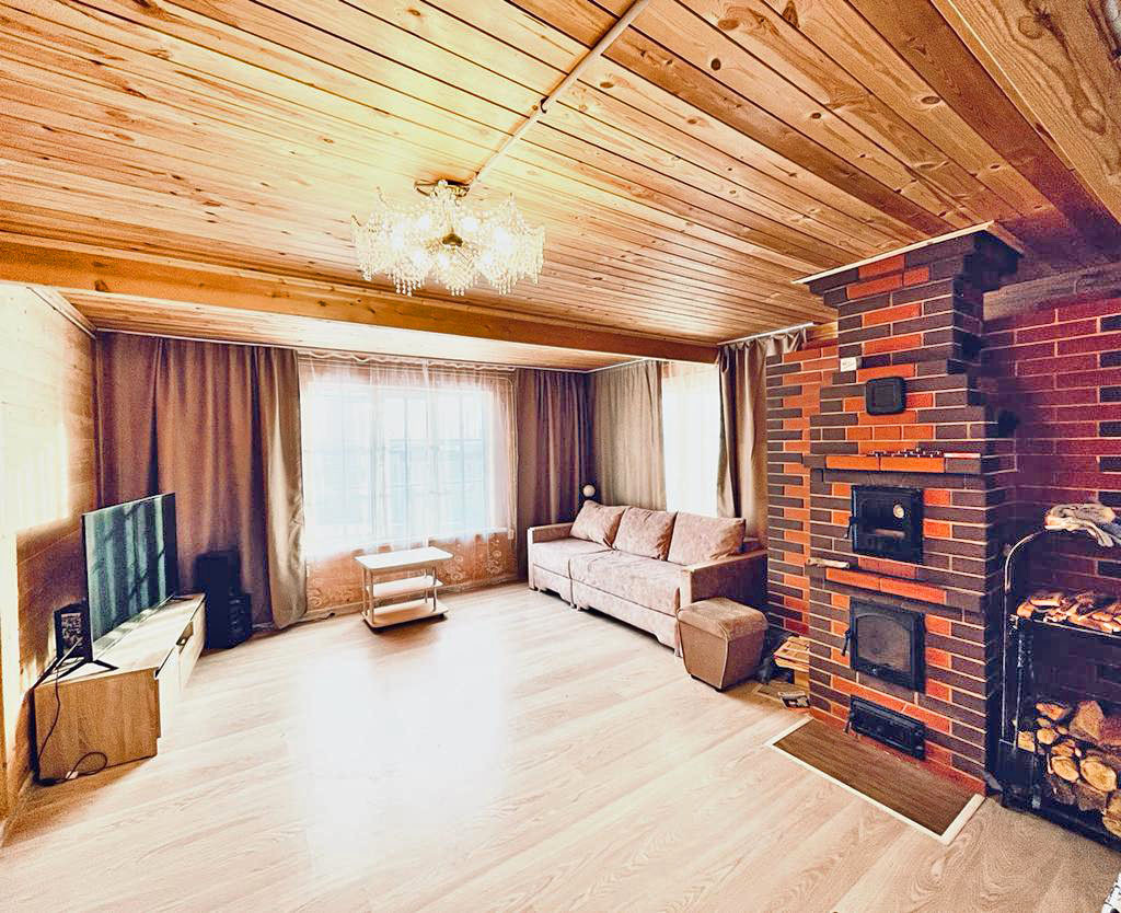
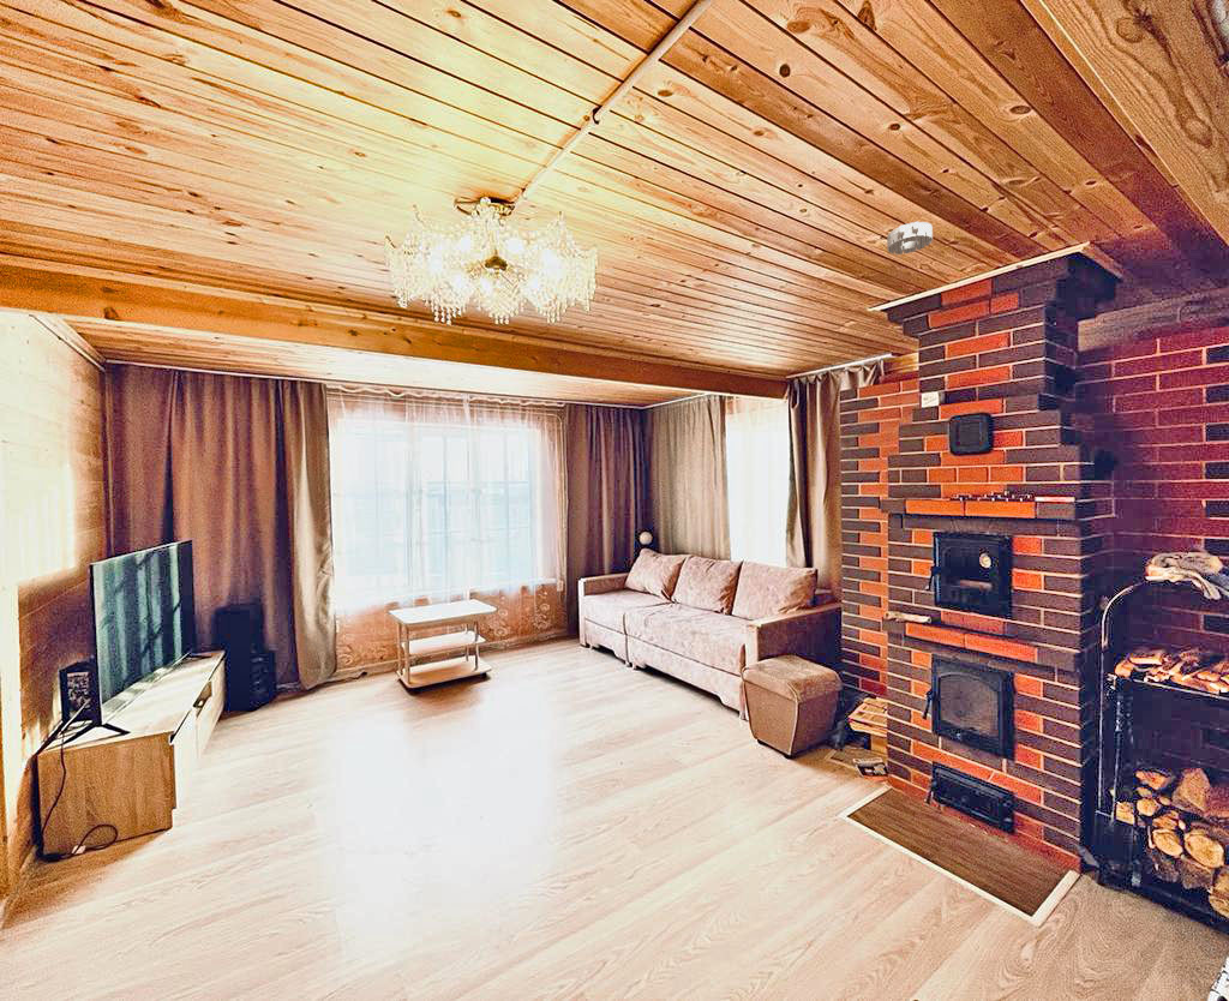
+ smoke detector [886,221,934,256]
